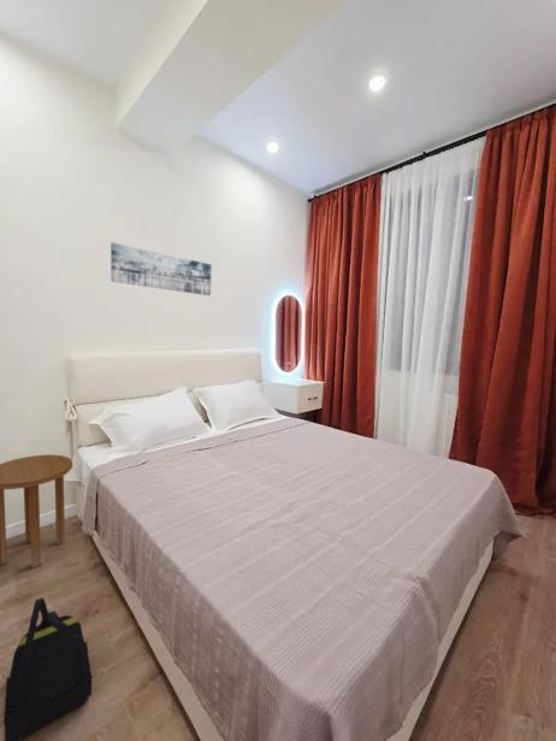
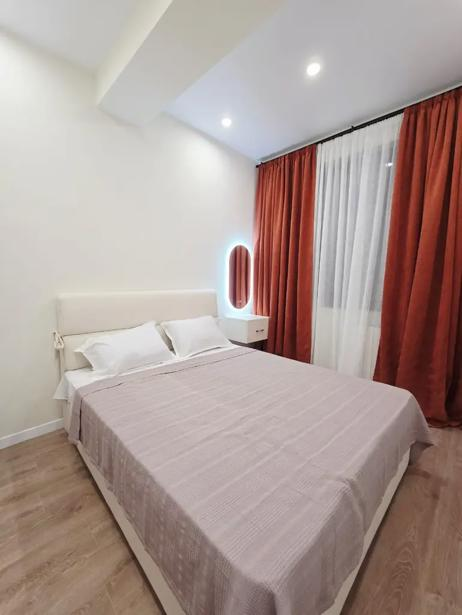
- backpack [2,596,93,741]
- side table [0,453,73,569]
- wall art [110,241,213,296]
